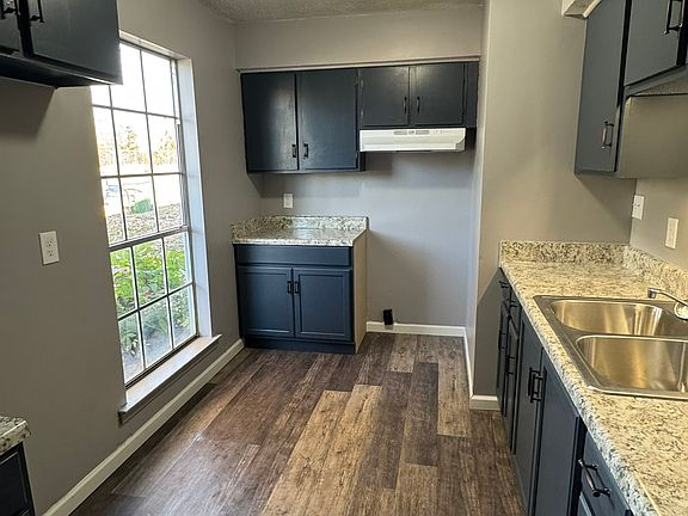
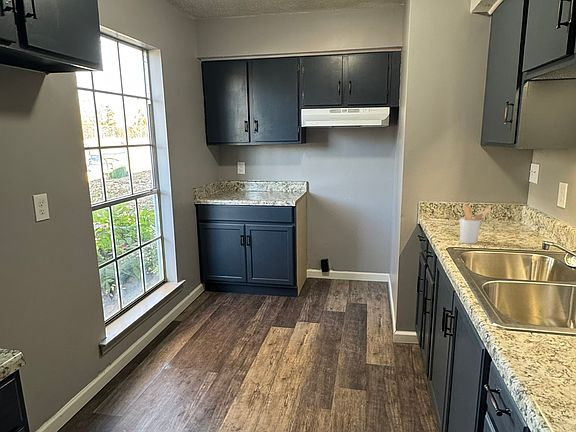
+ utensil holder [459,205,491,245]
